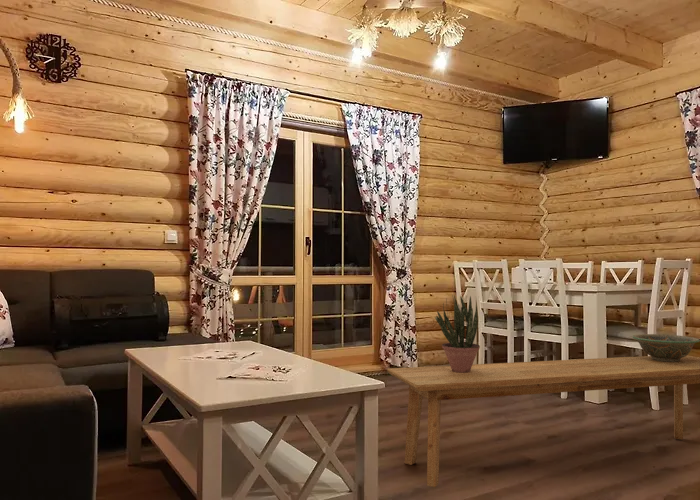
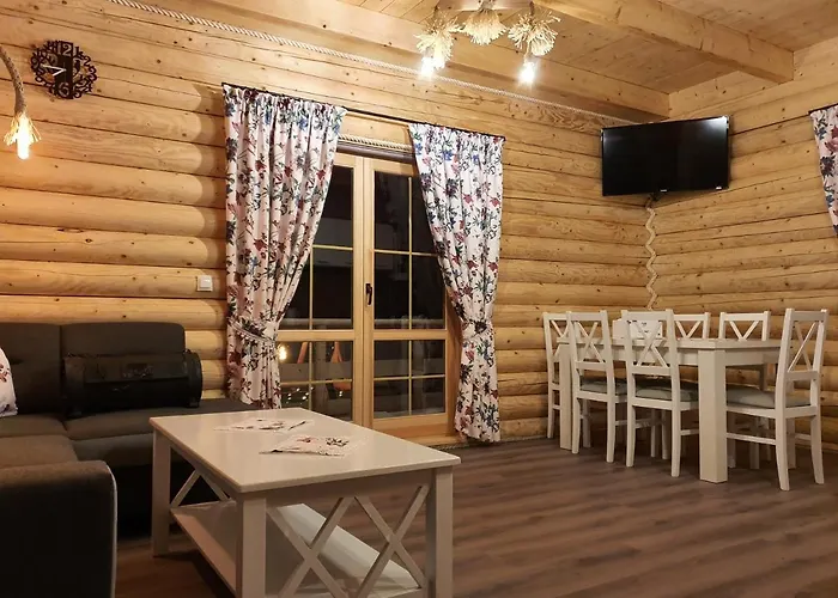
- decorative bowl [632,333,700,362]
- bench [386,354,700,488]
- potted plant [434,294,481,373]
